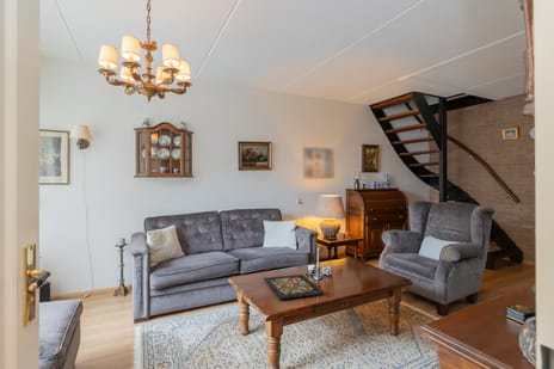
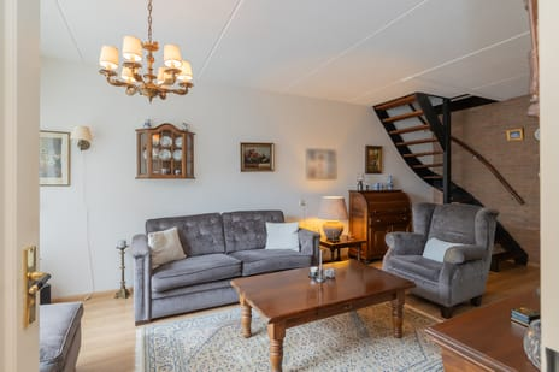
- decorative tray [263,272,325,300]
